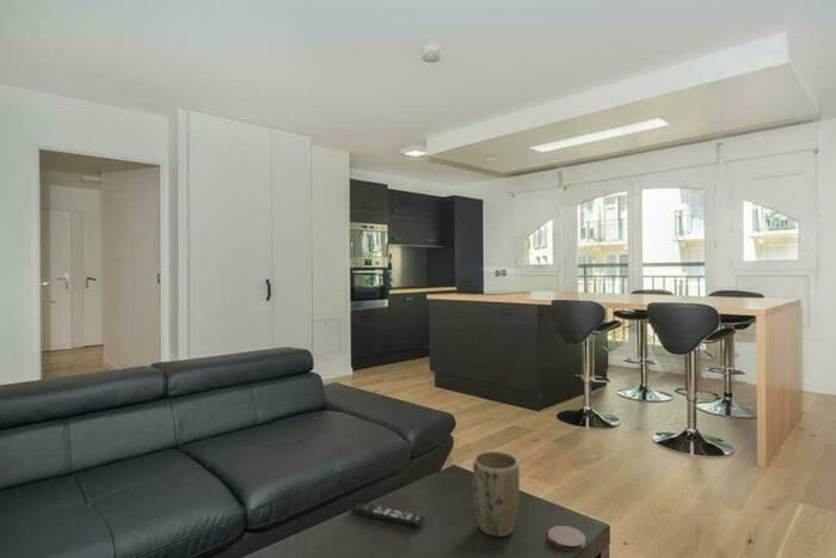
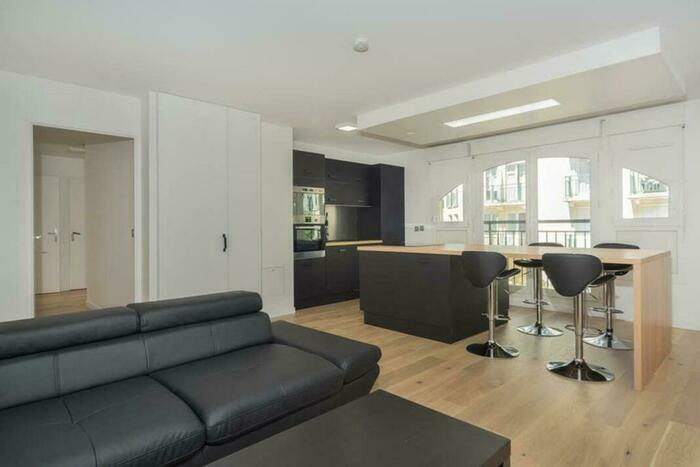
- coaster [547,525,586,552]
- plant pot [472,450,521,538]
- remote control [350,502,426,528]
